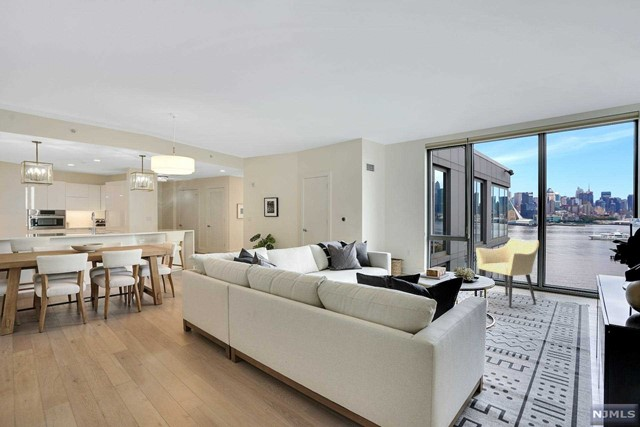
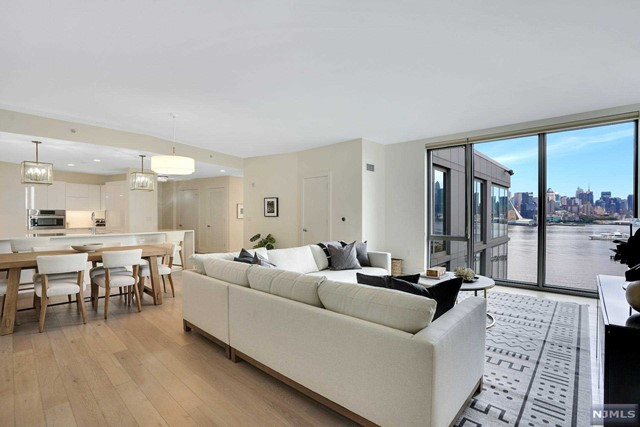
- armchair [475,237,540,308]
